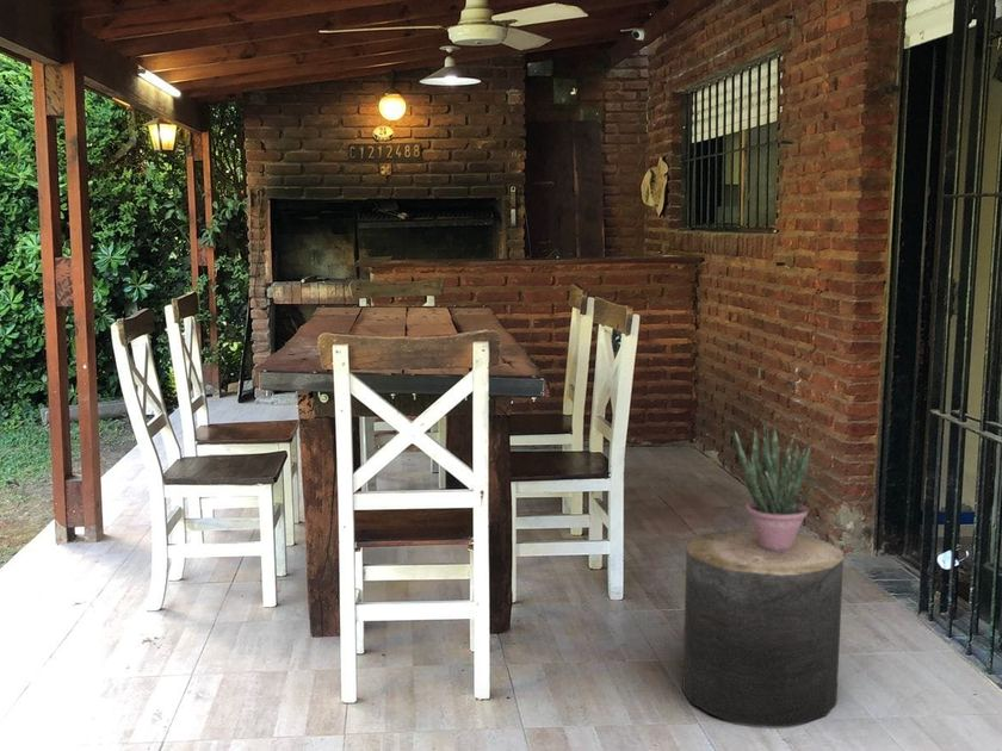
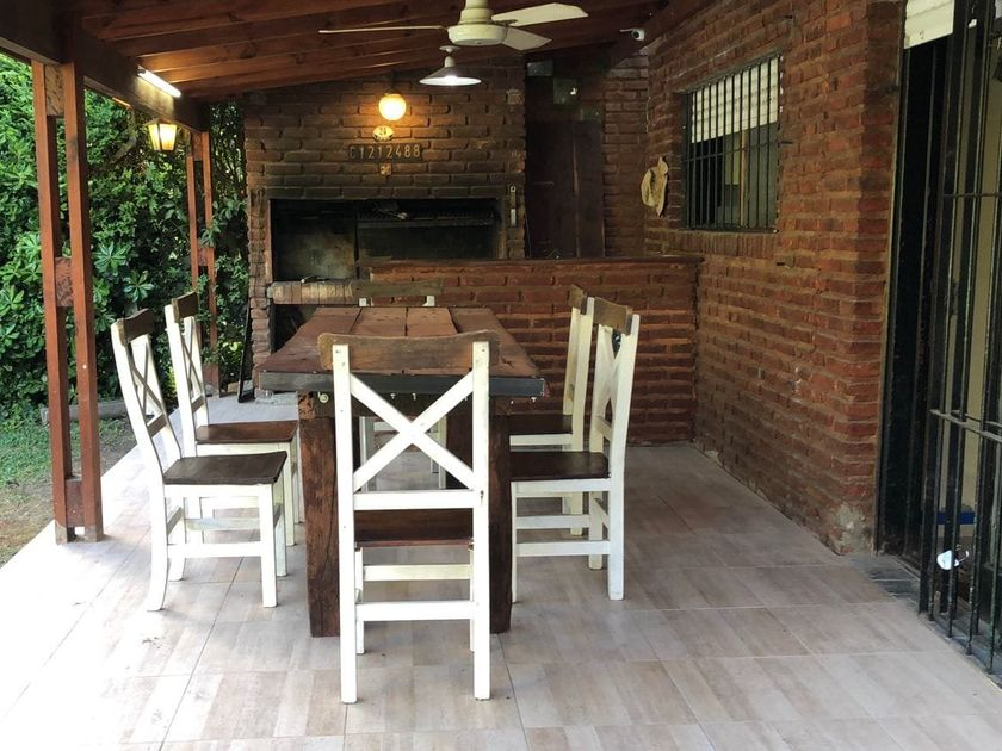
- potted plant [734,424,816,552]
- stool [681,530,845,727]
